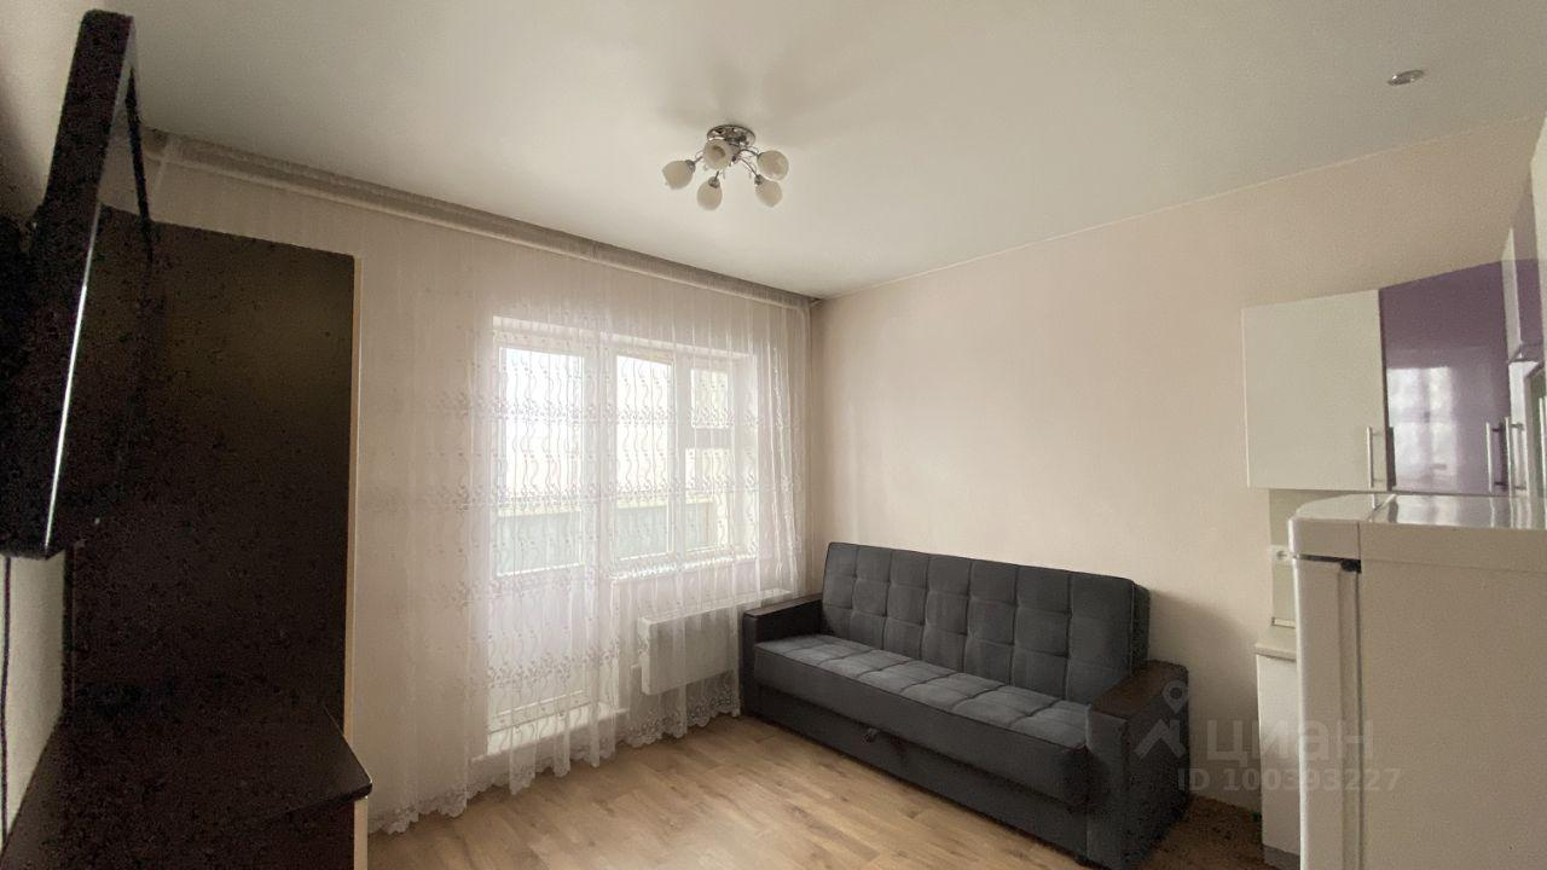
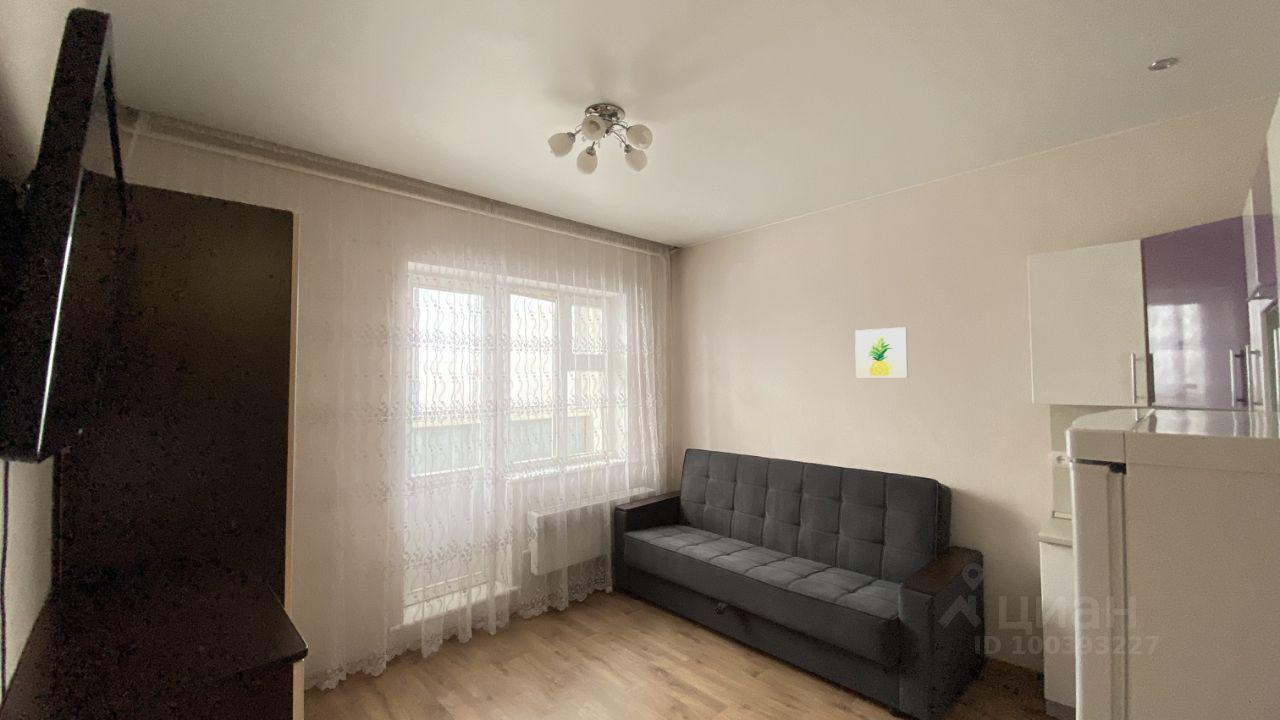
+ wall art [854,326,909,378]
